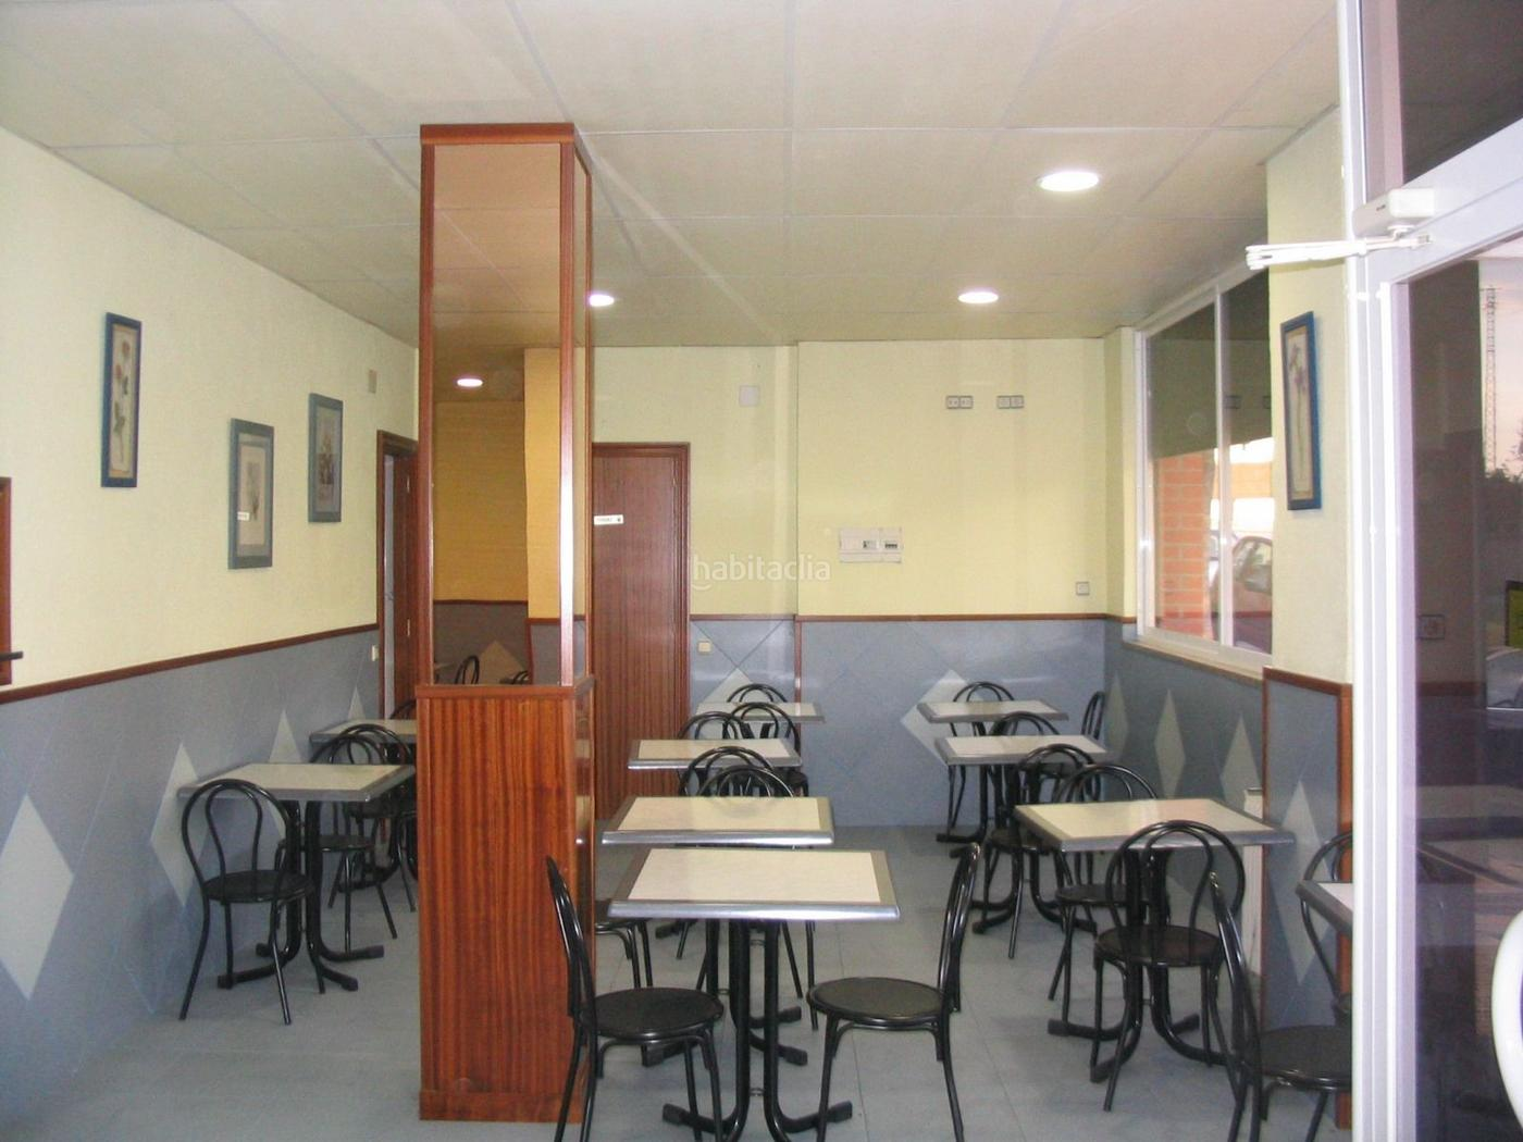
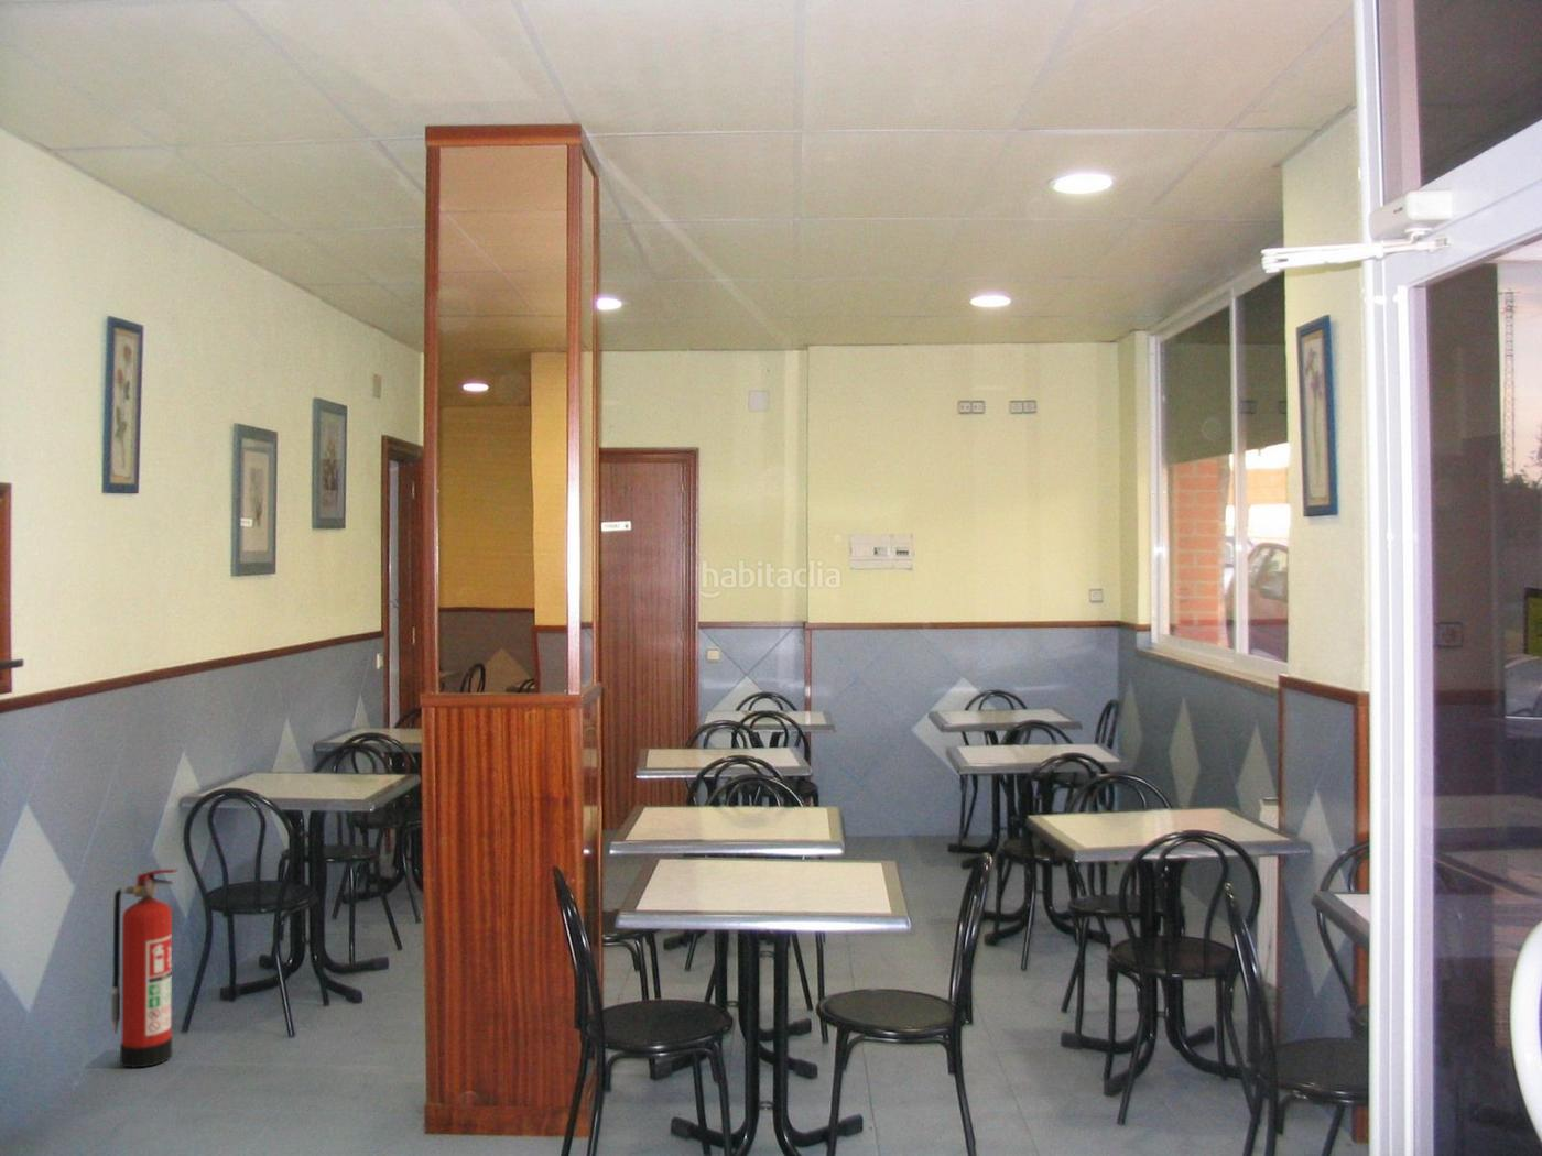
+ fire extinguisher [110,868,180,1069]
